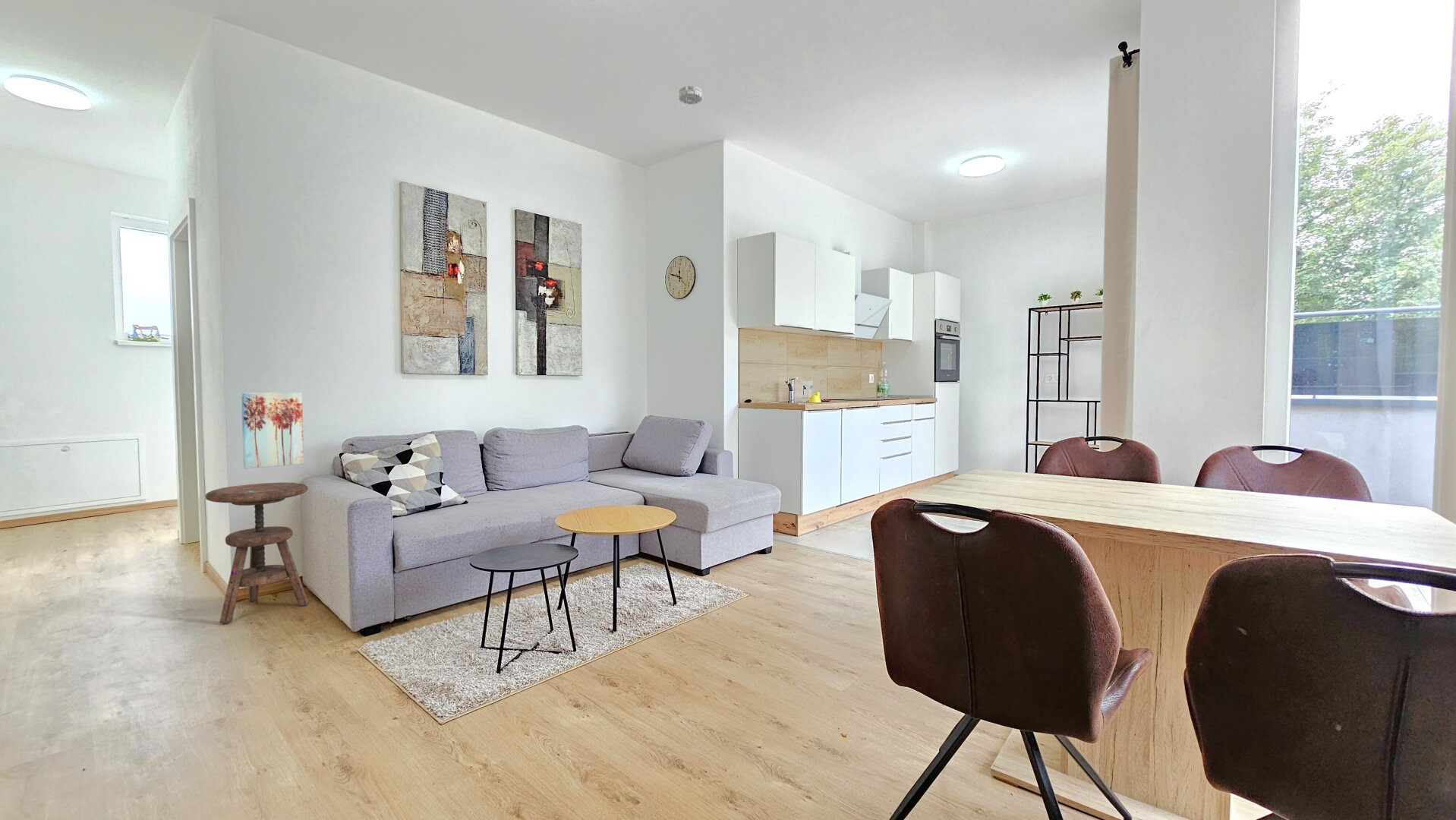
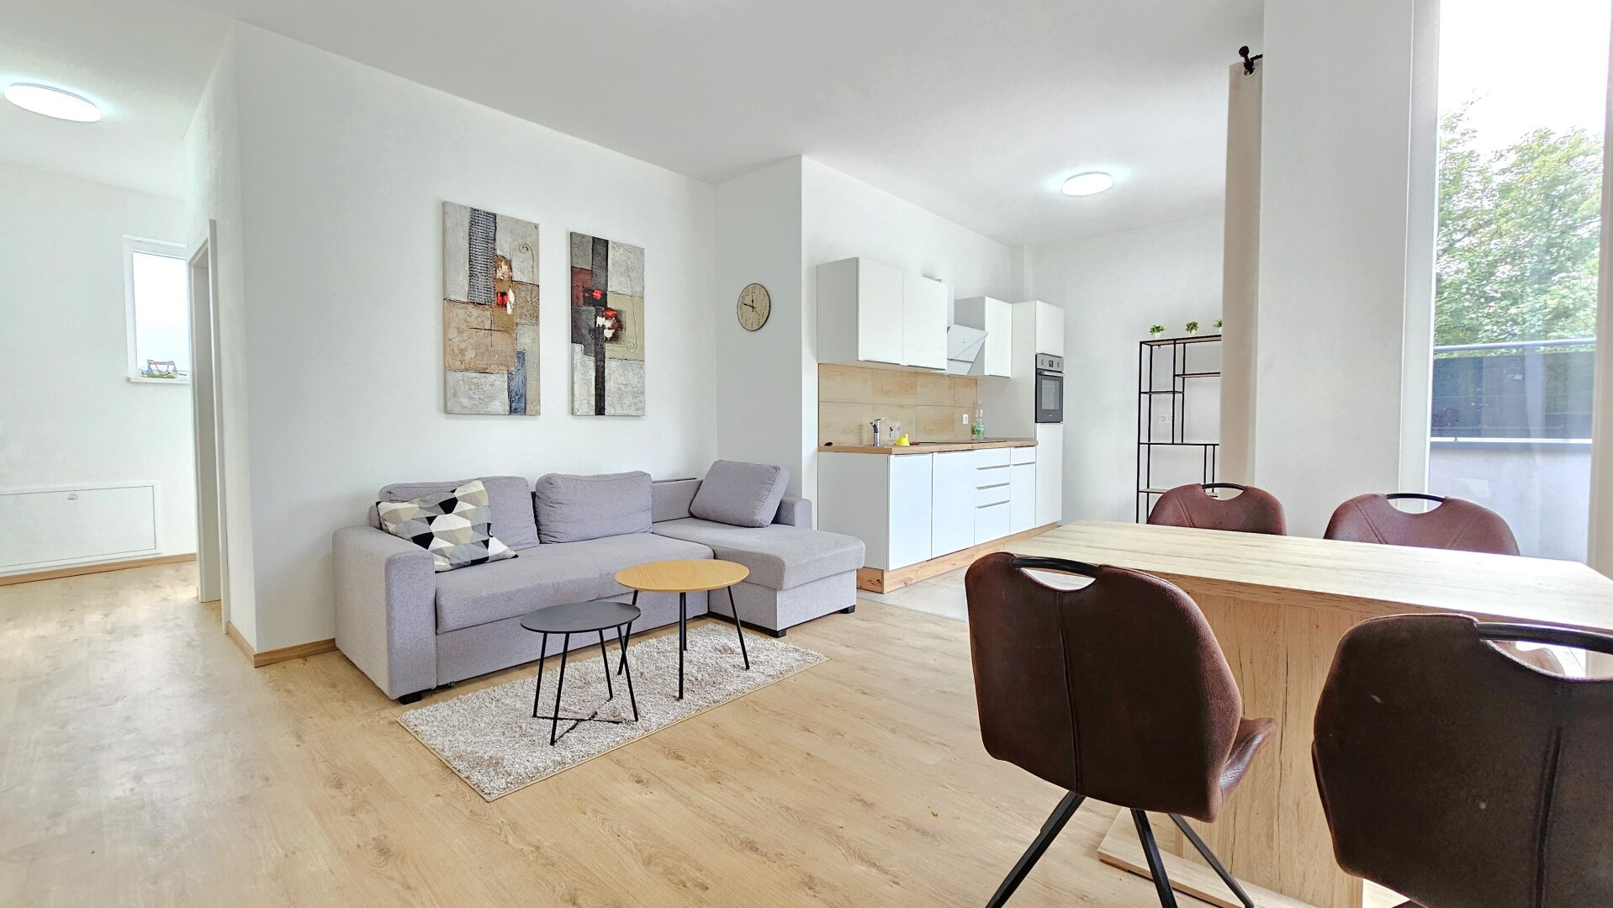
- side table [205,482,309,624]
- smoke detector [678,85,703,105]
- wall art [241,392,304,469]
